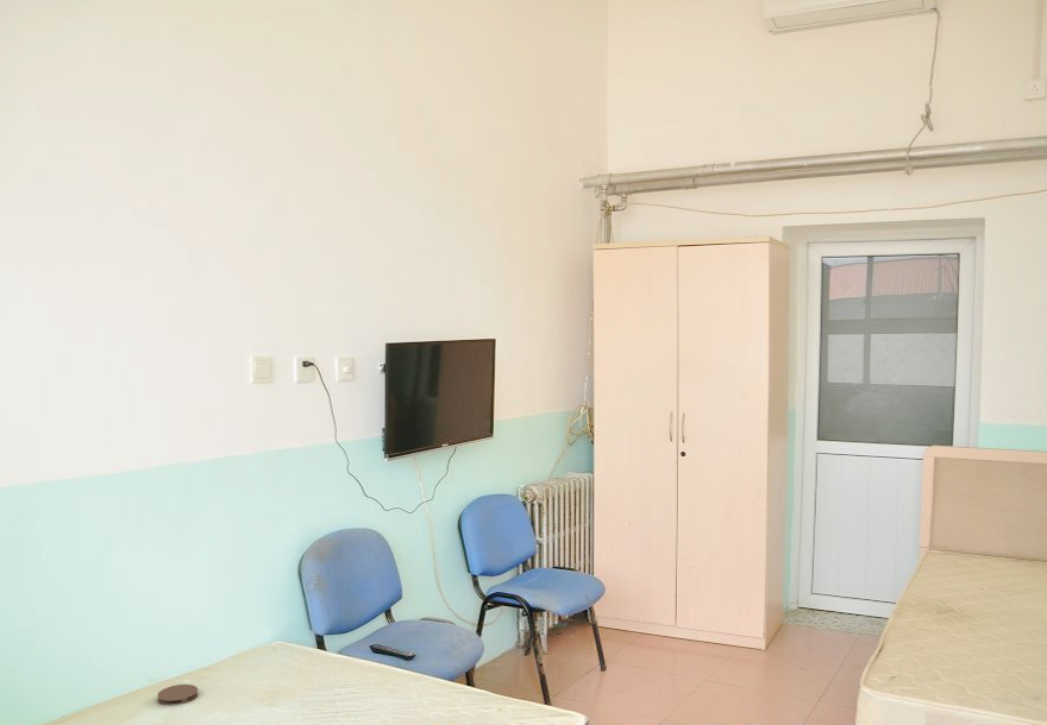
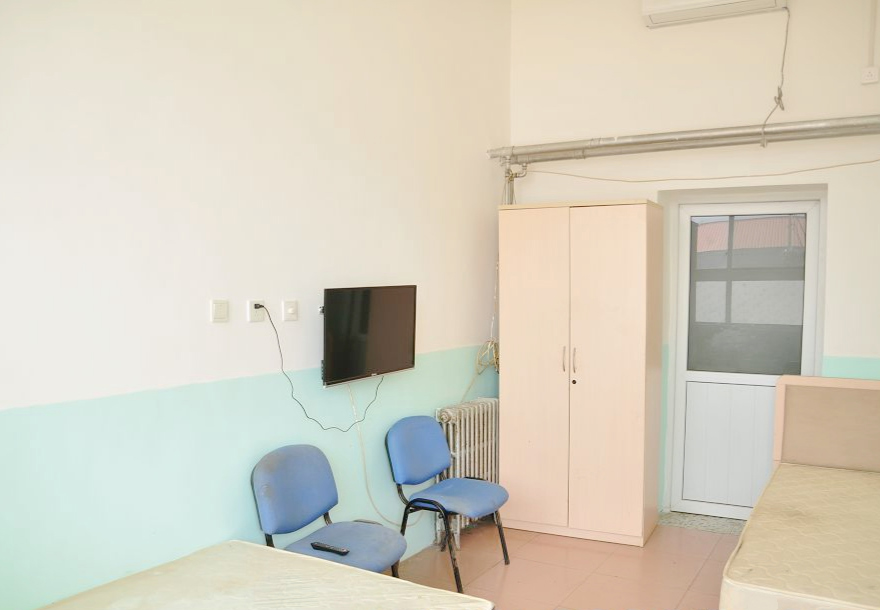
- coaster [156,683,199,706]
